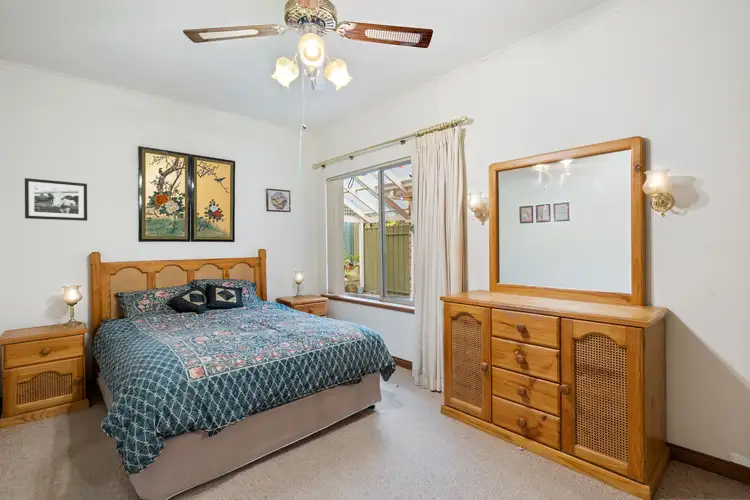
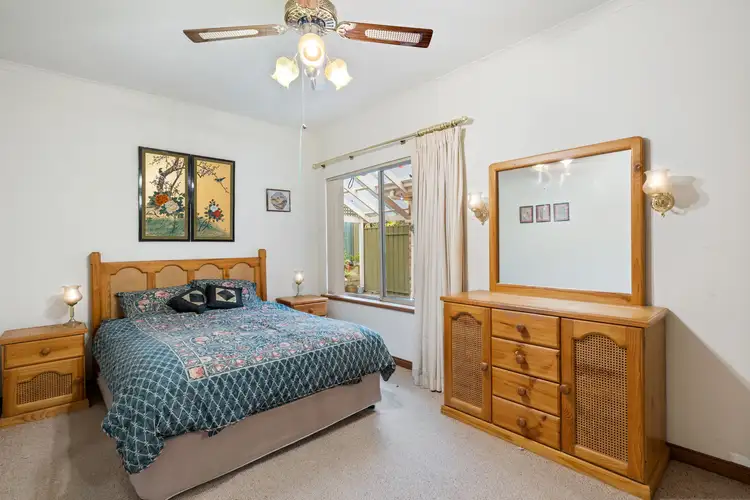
- picture frame [24,177,88,222]
